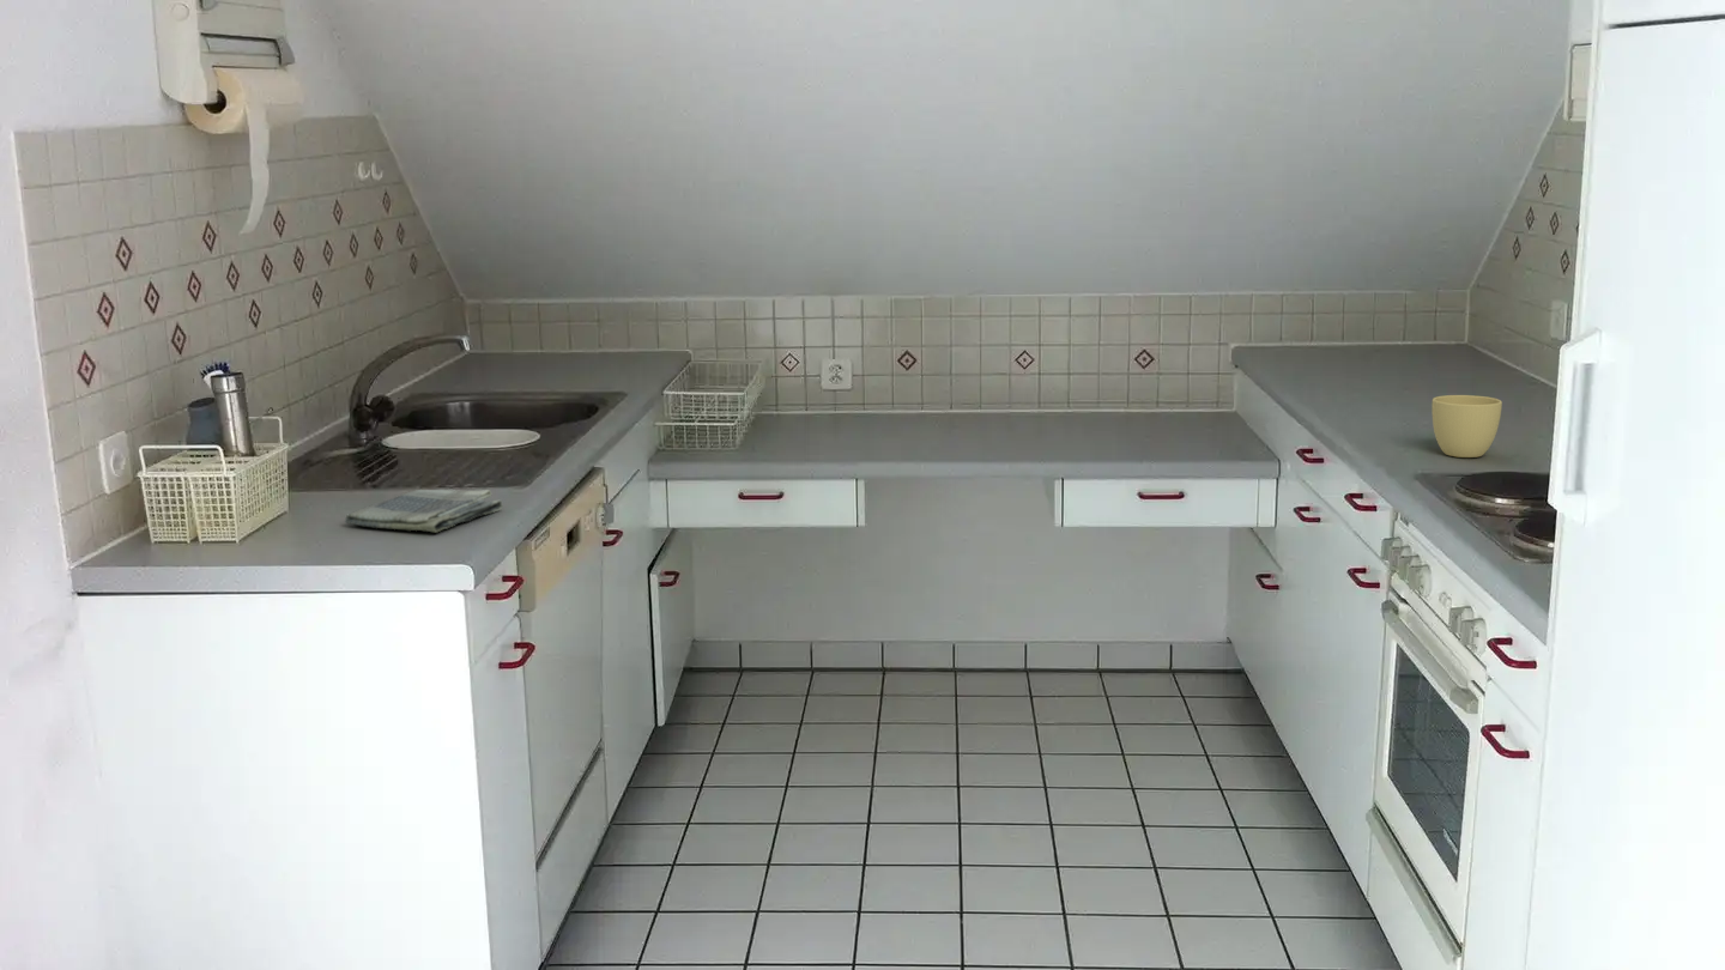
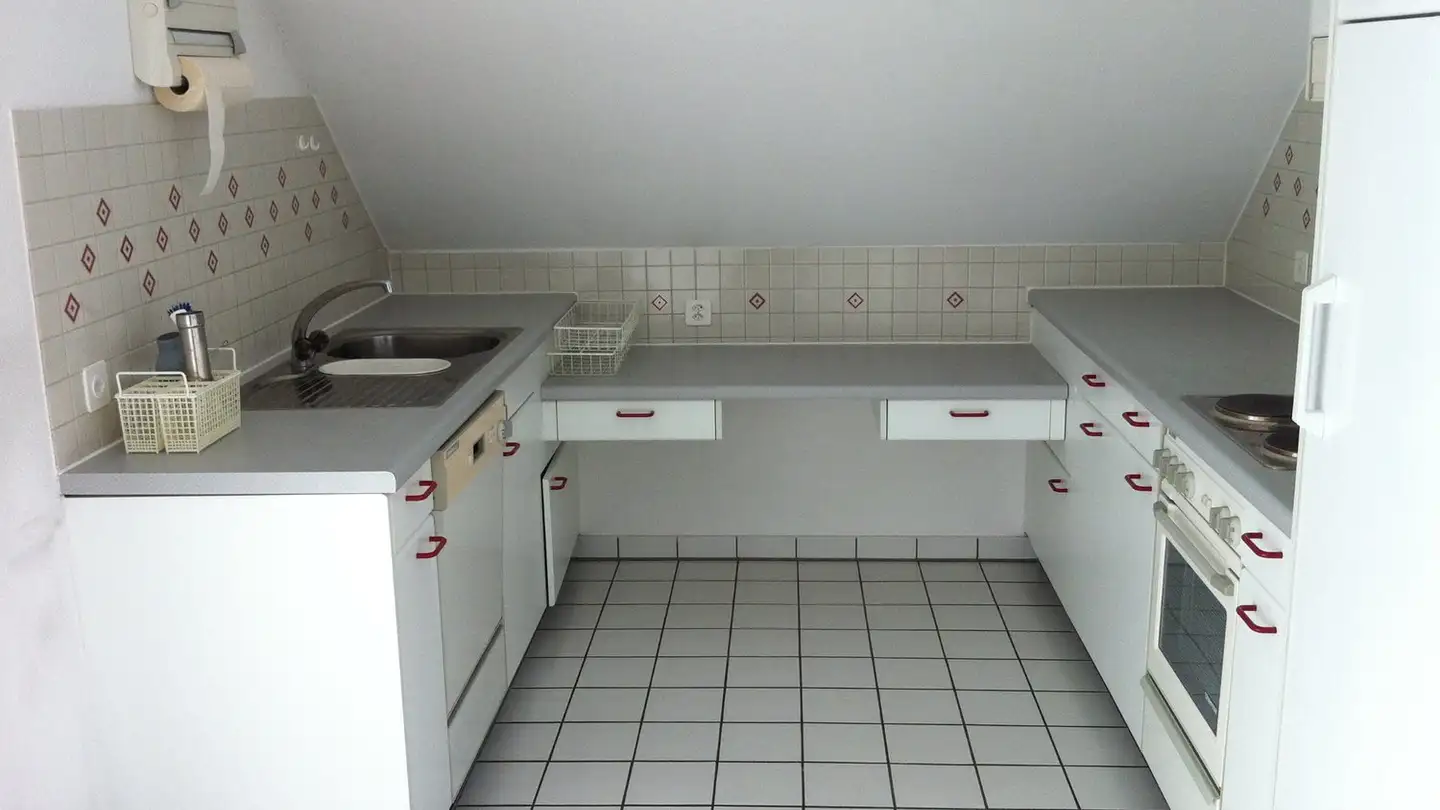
- cup [1432,394,1503,459]
- dish towel [344,489,504,534]
